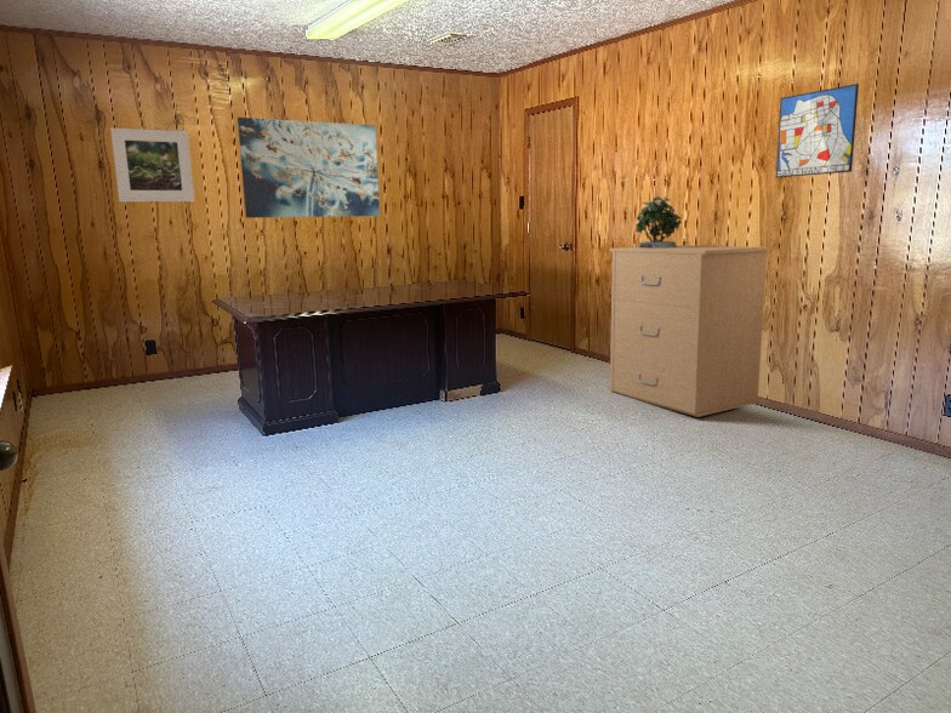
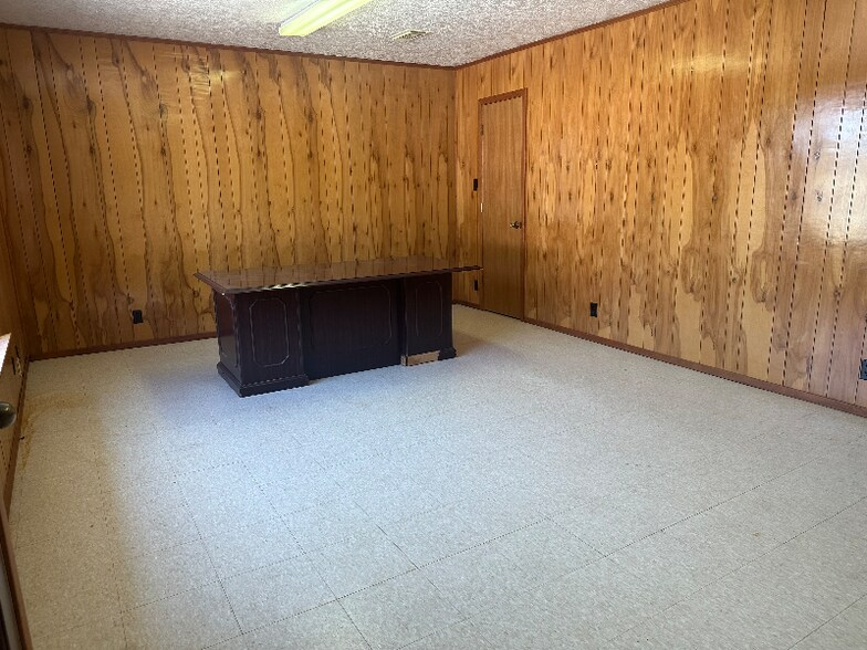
- wall art [237,116,381,219]
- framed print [109,127,195,203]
- filing cabinet [609,244,771,418]
- potted plant [634,193,683,249]
- wall art [775,82,860,178]
